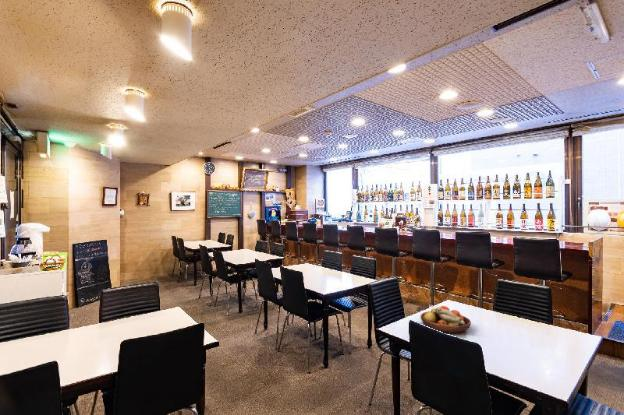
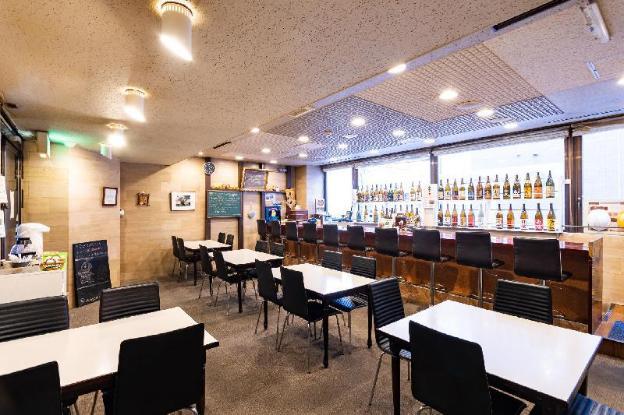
- fruit bowl [419,305,472,334]
